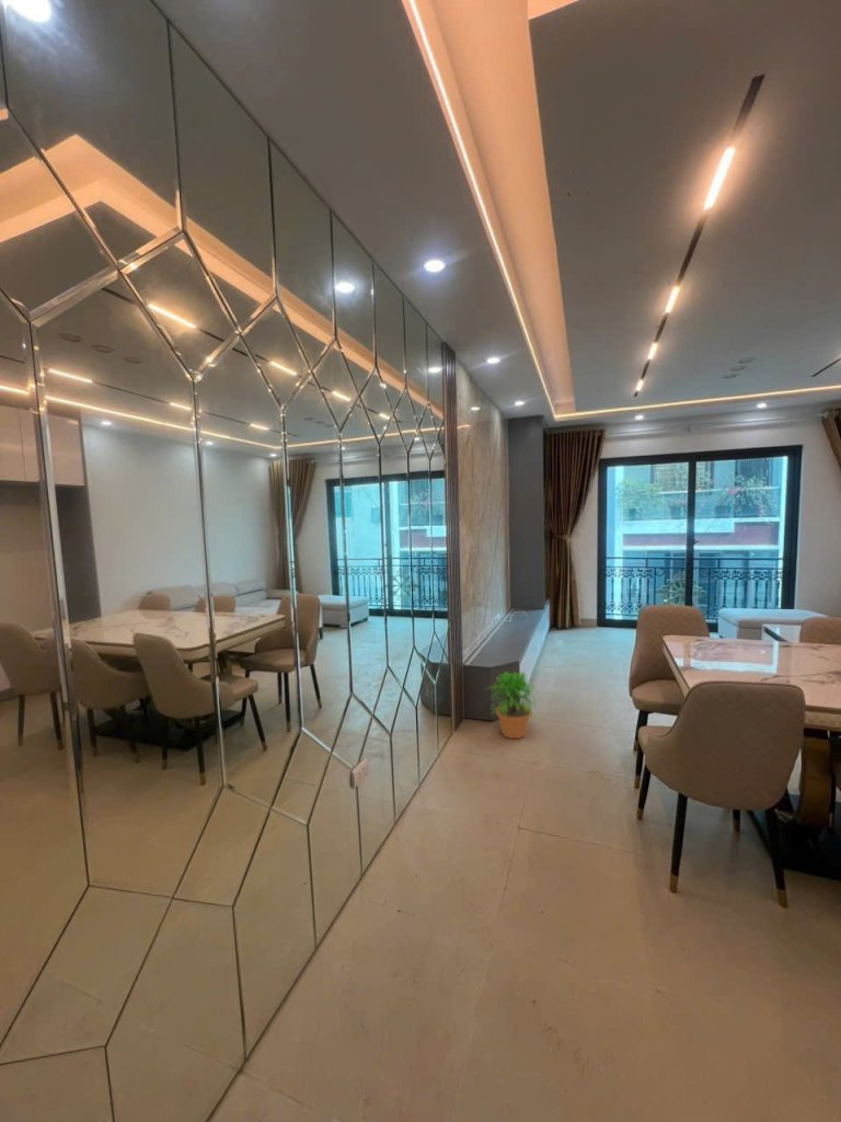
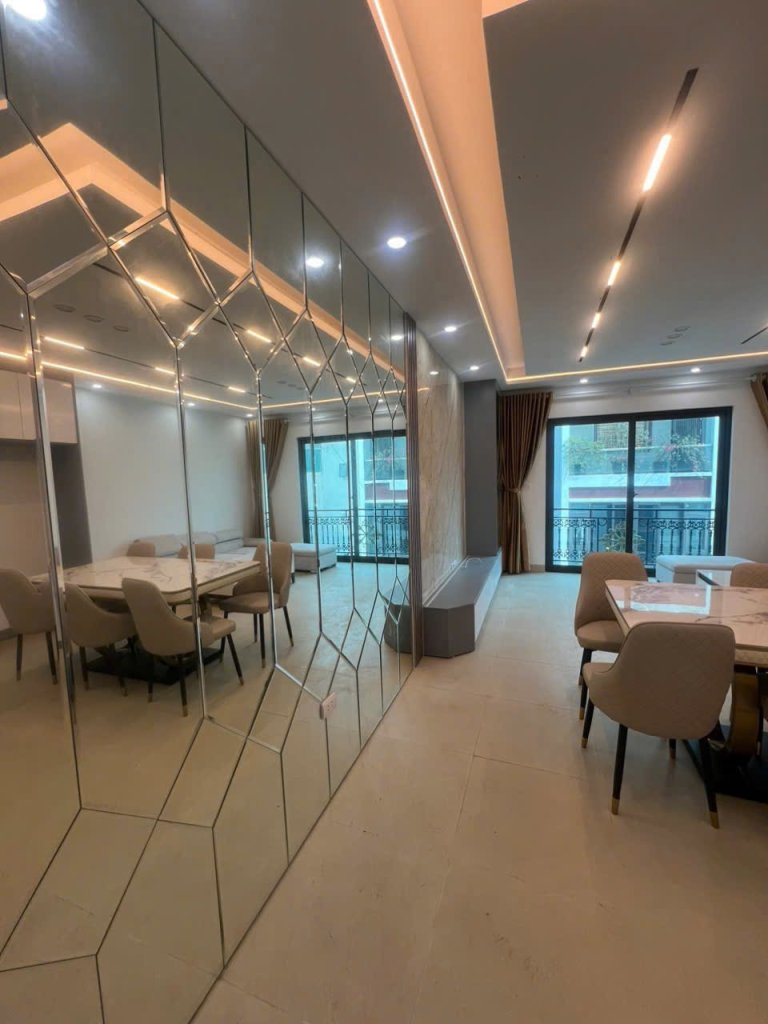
- potted plant [486,671,540,740]
